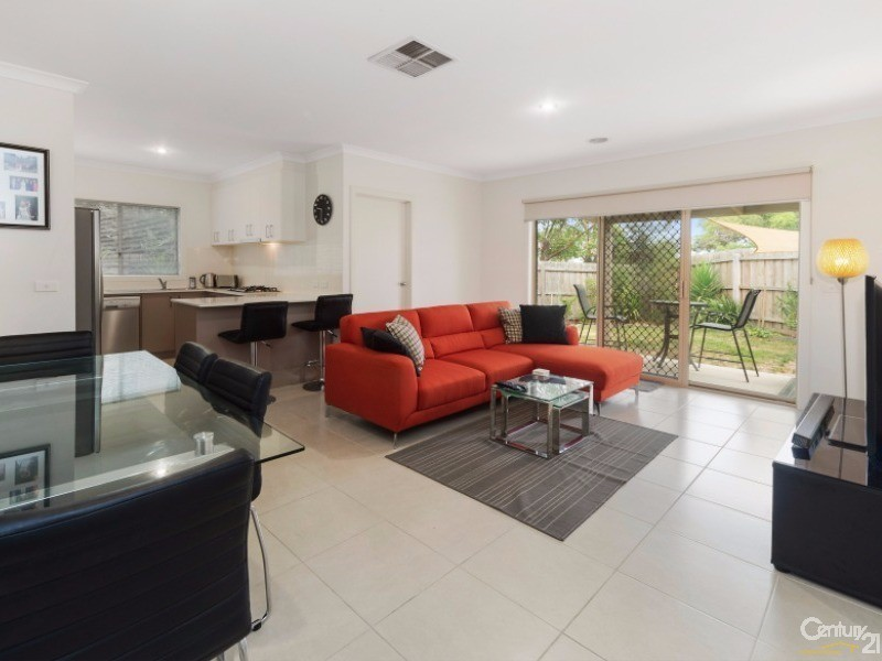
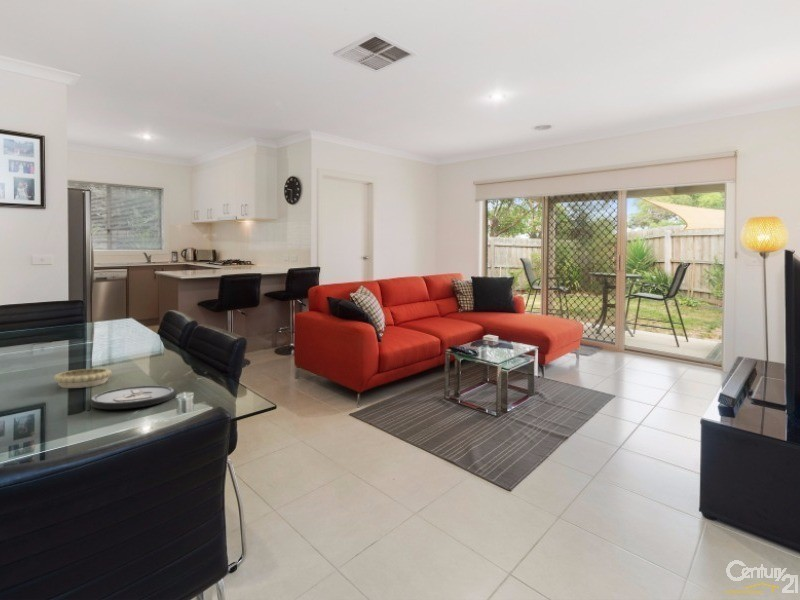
+ decorative bowl [53,368,112,389]
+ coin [89,385,176,410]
